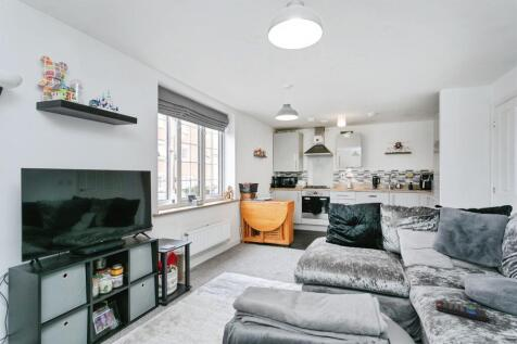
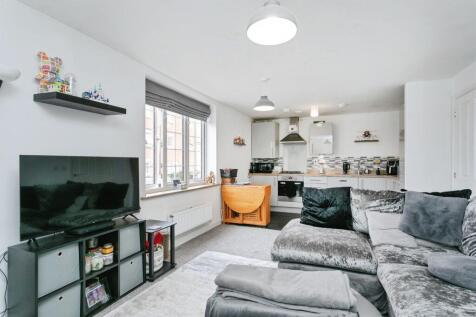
- remote control [434,300,488,322]
